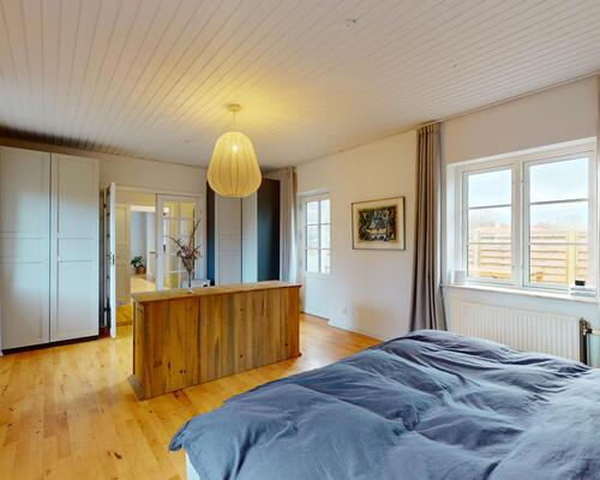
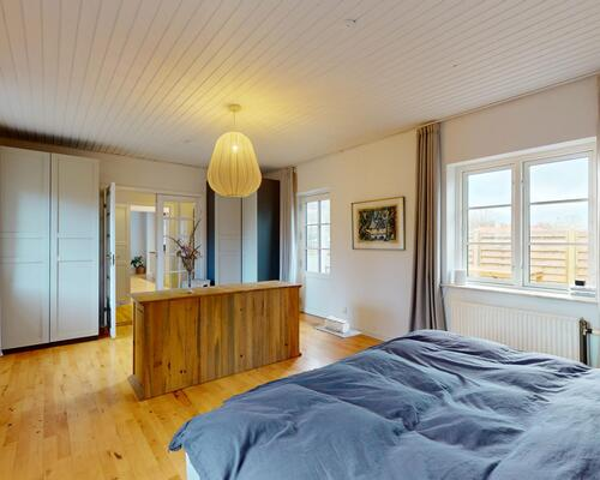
+ architectural model [312,314,362,340]
